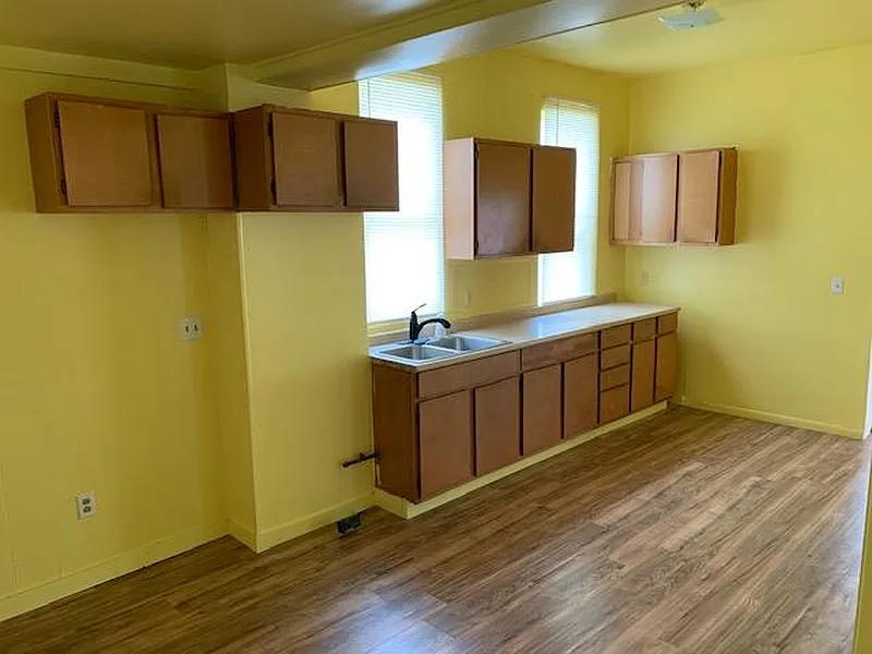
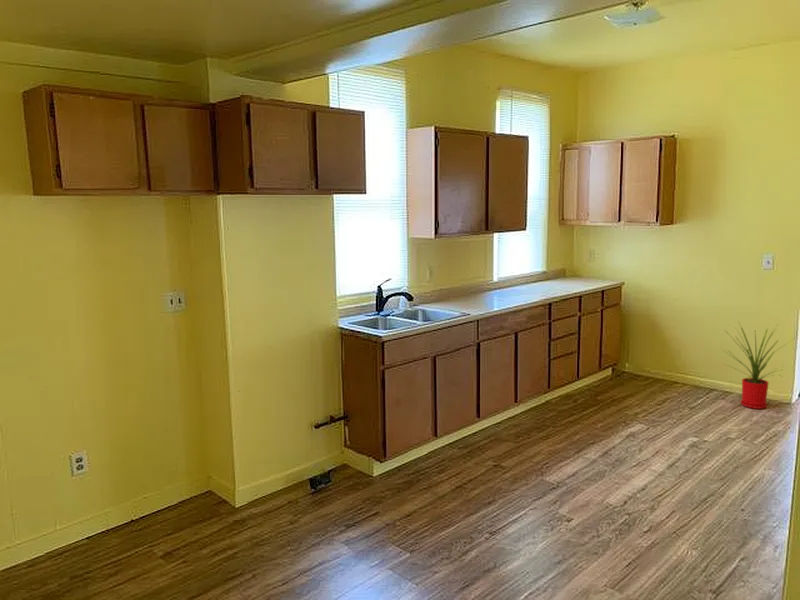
+ house plant [723,322,798,410]
